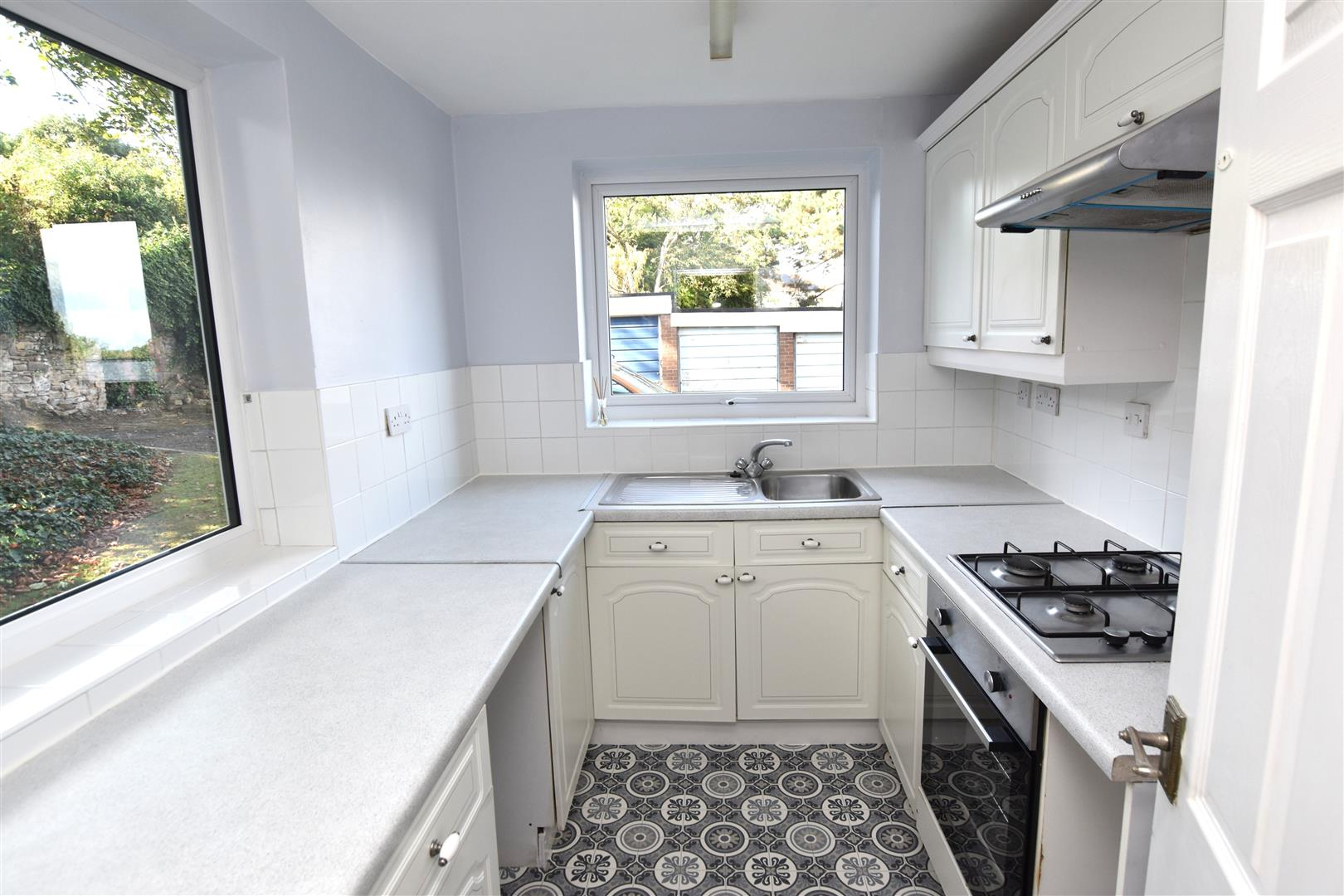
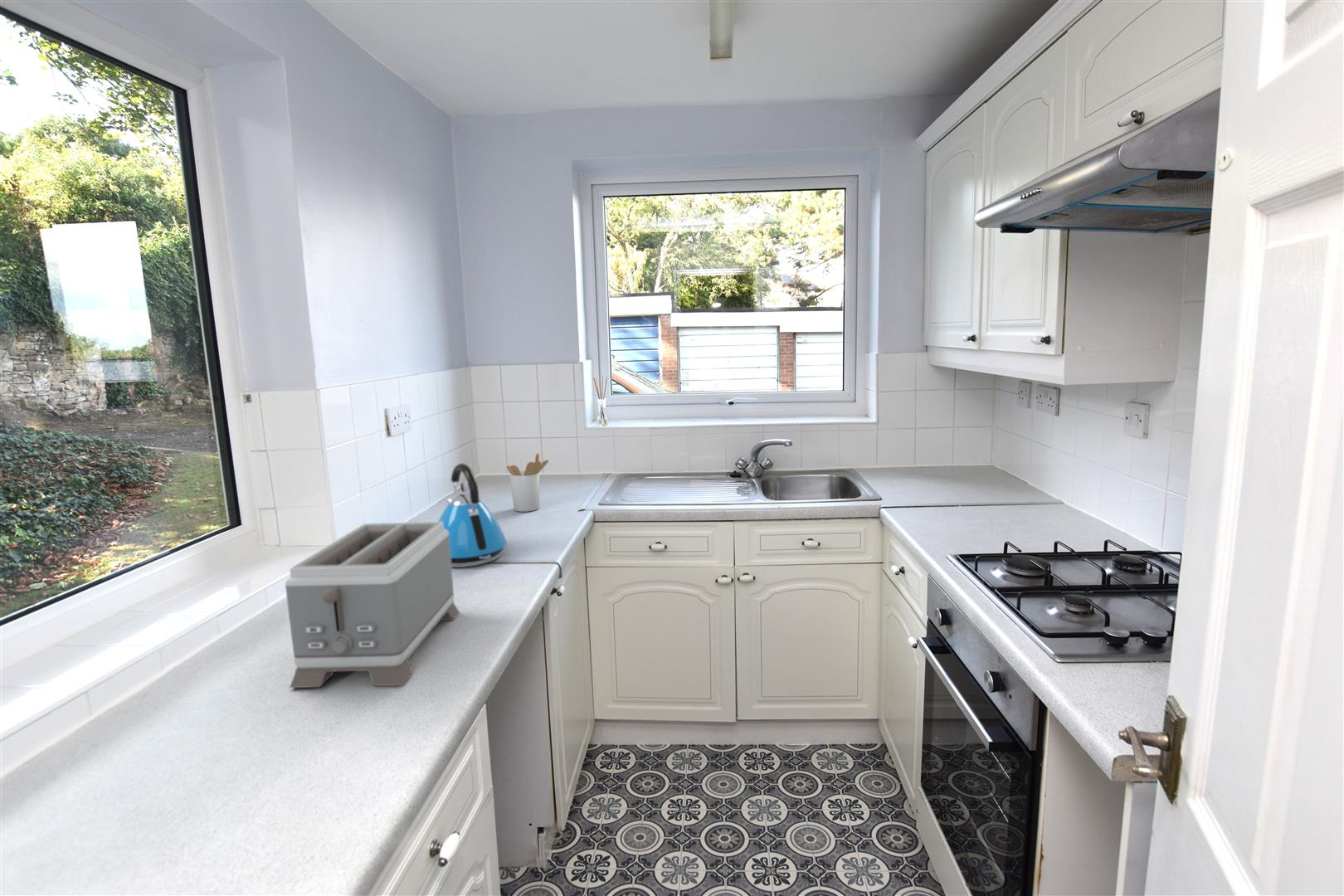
+ kettle [437,463,508,568]
+ toaster [285,521,460,689]
+ utensil holder [506,452,549,513]
